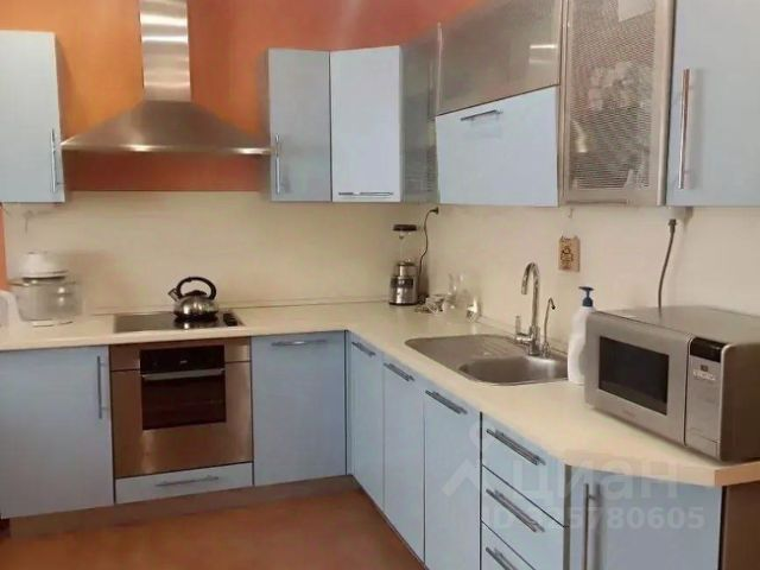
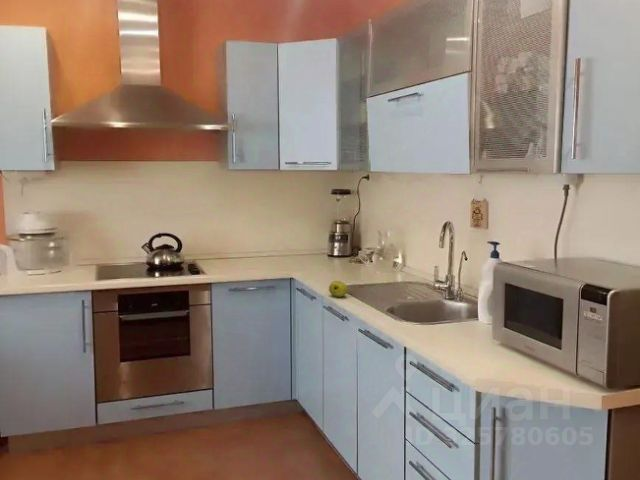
+ fruit [328,280,354,298]
